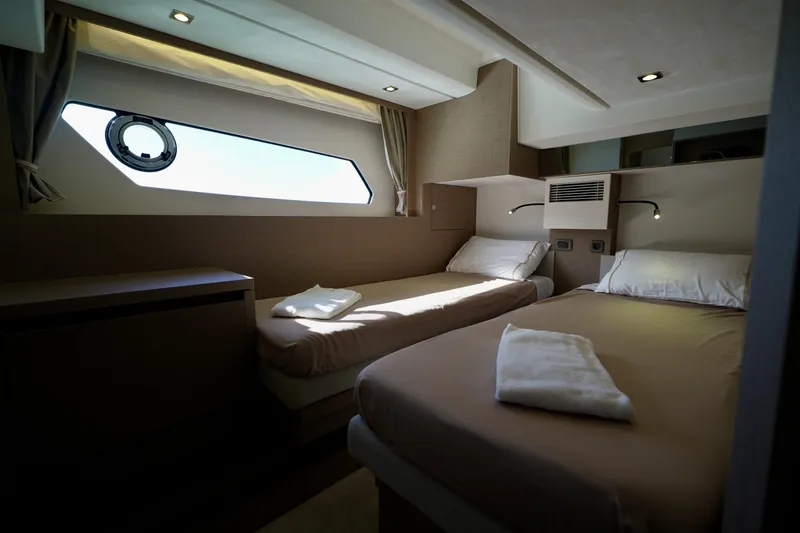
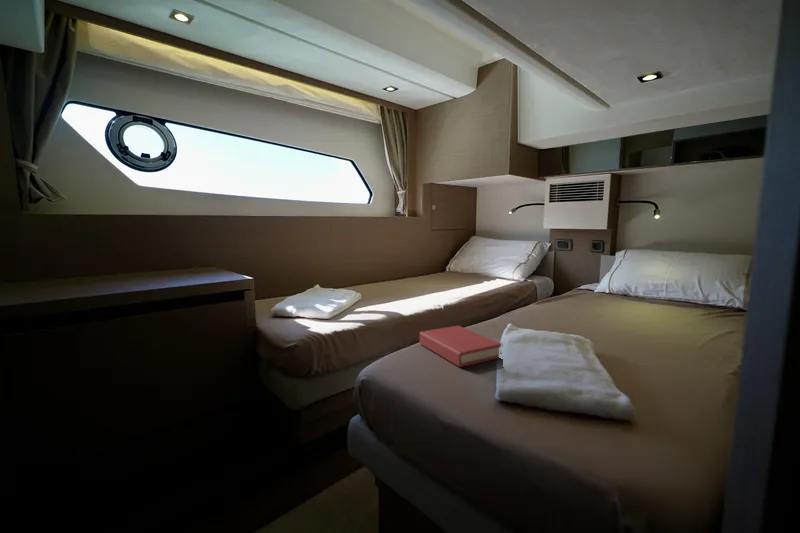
+ hardback book [419,325,503,368]
